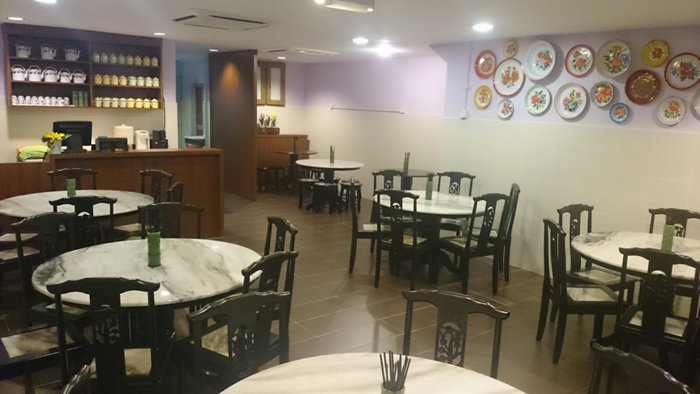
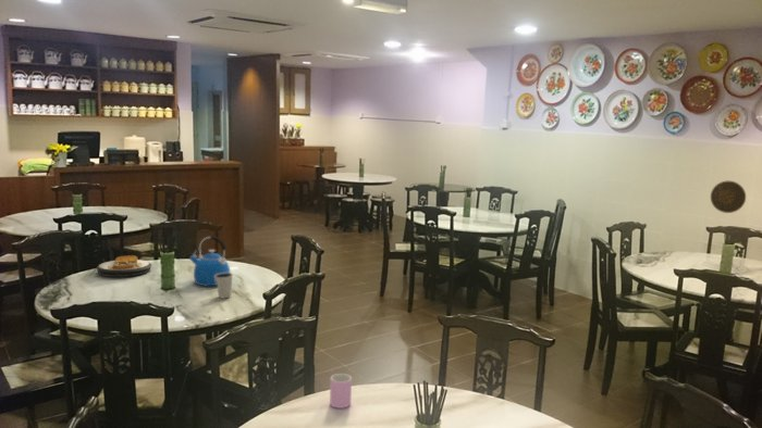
+ cup [329,373,353,410]
+ kettle [188,235,231,287]
+ plate [96,254,152,278]
+ dixie cup [214,273,234,299]
+ decorative plate [710,180,747,214]
